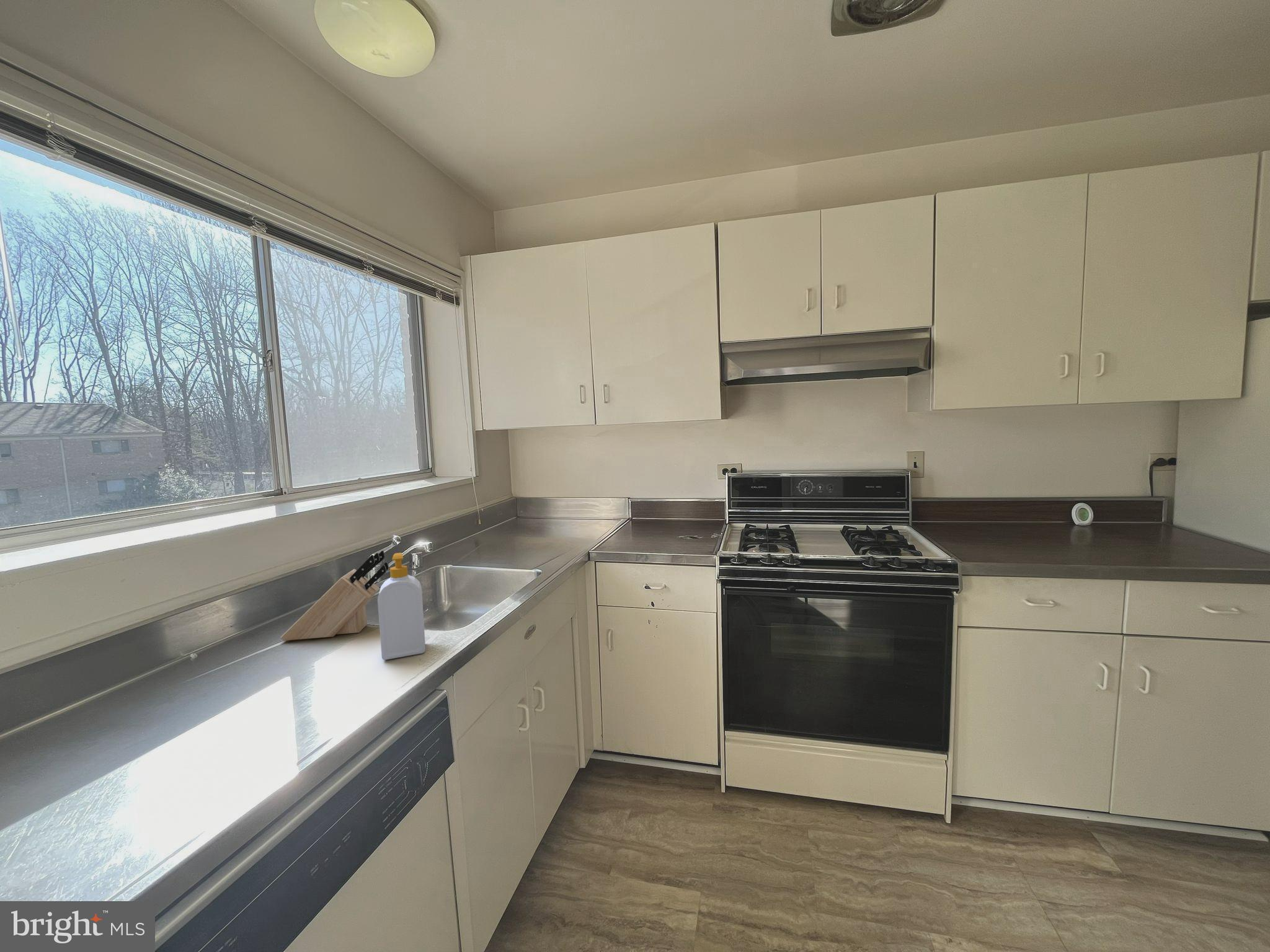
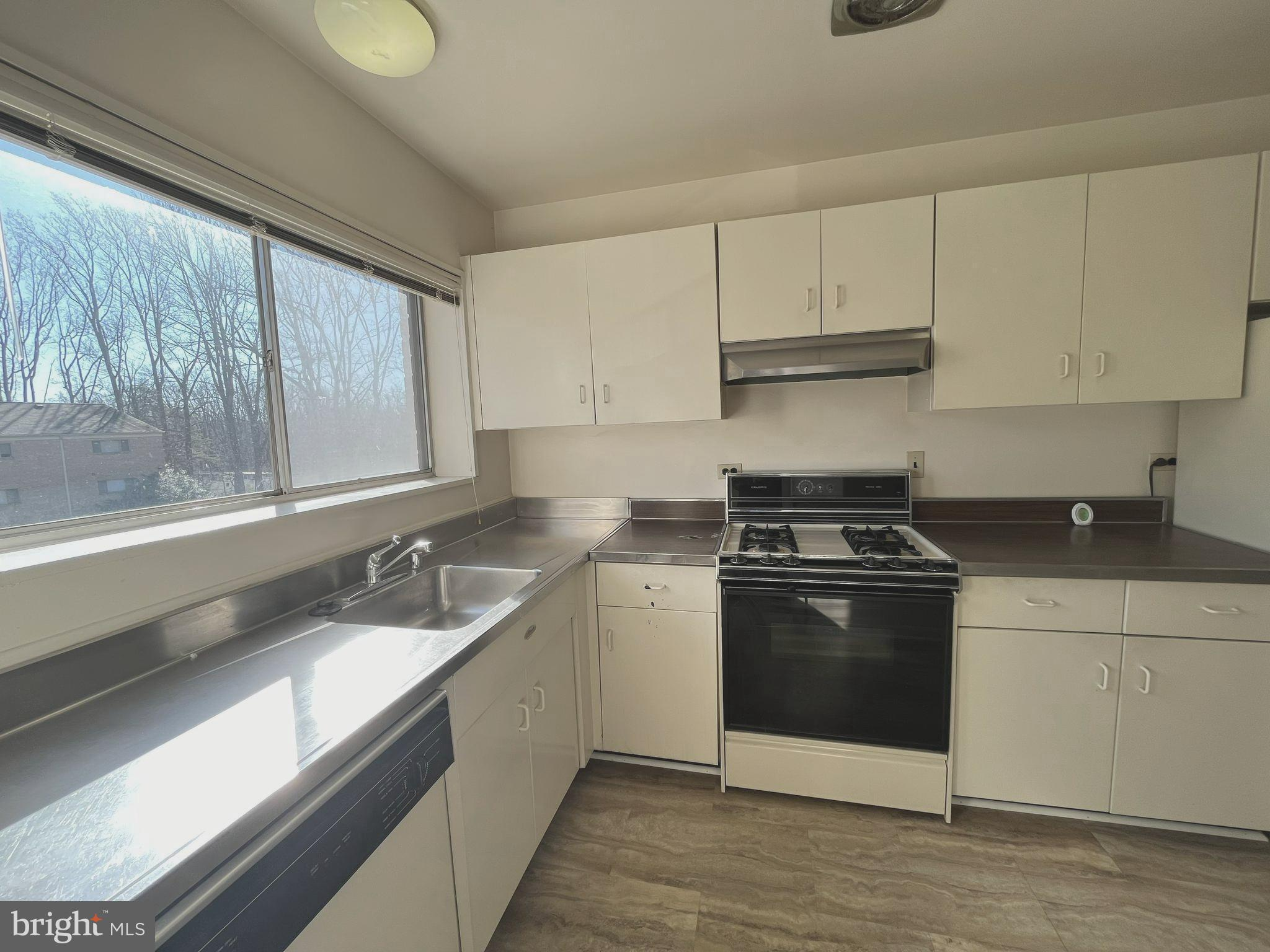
- soap bottle [377,552,426,661]
- knife block [280,550,389,641]
